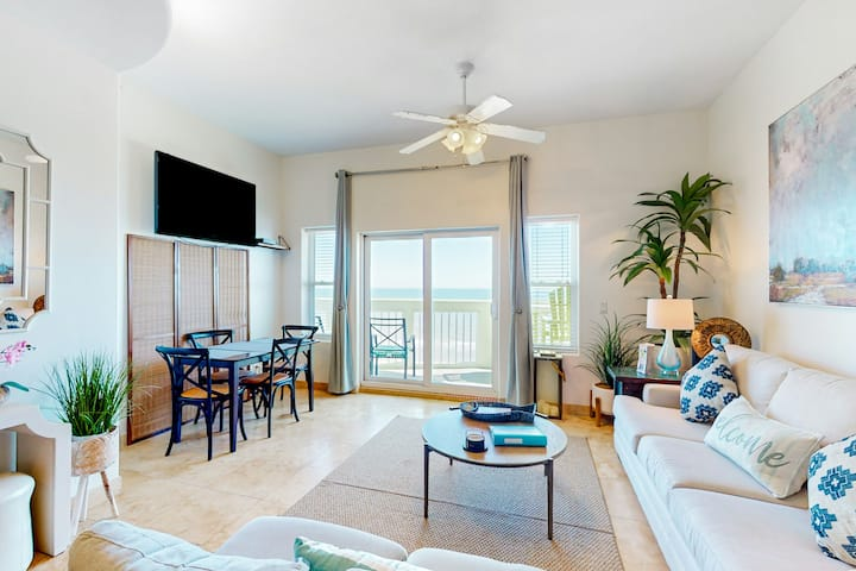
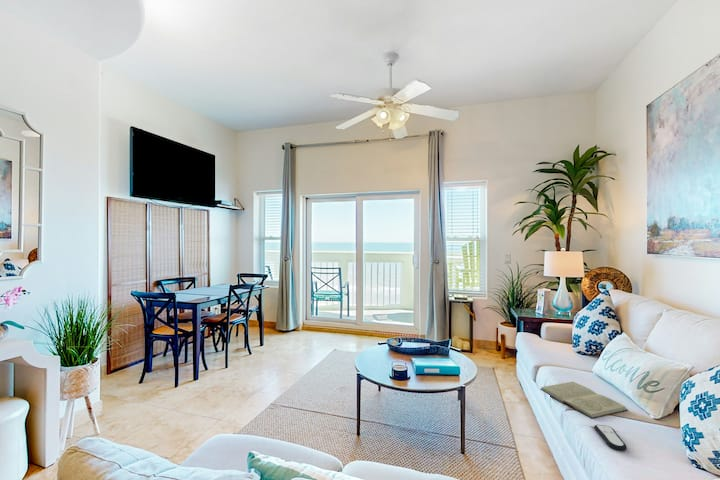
+ book [539,381,629,419]
+ remote control [593,424,628,452]
